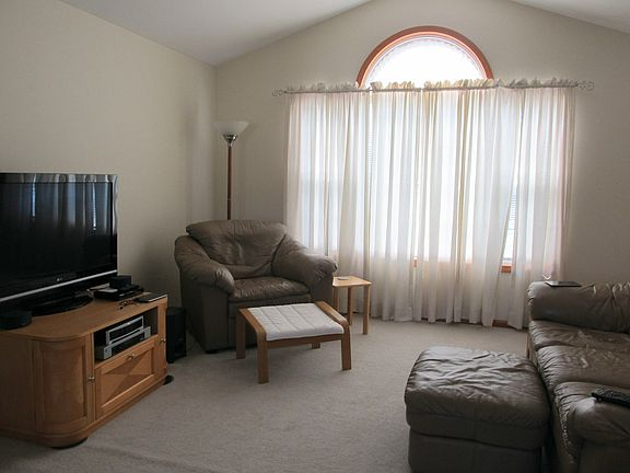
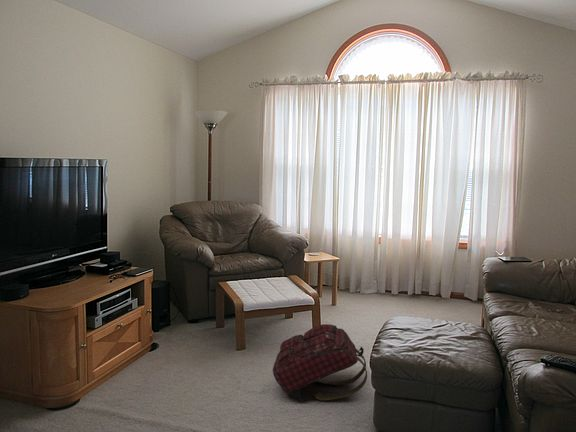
+ backpack [272,323,368,402]
